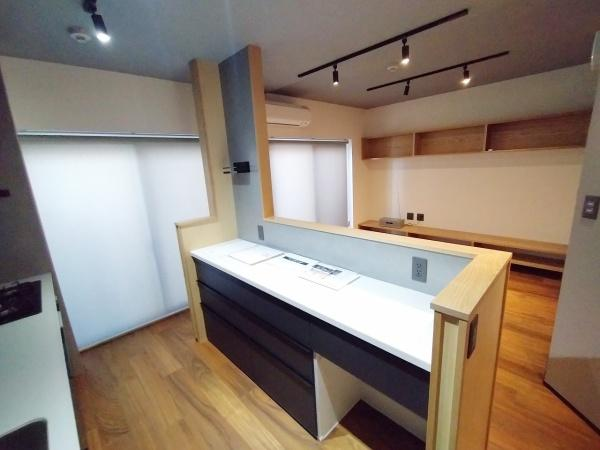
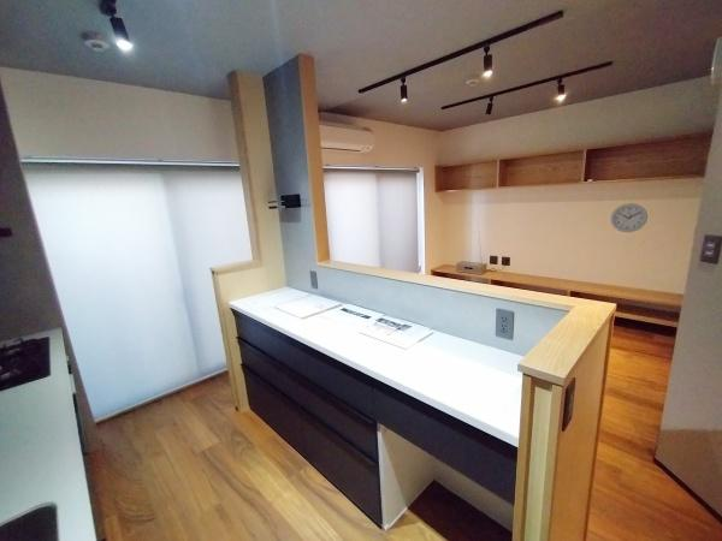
+ wall clock [610,202,649,233]
